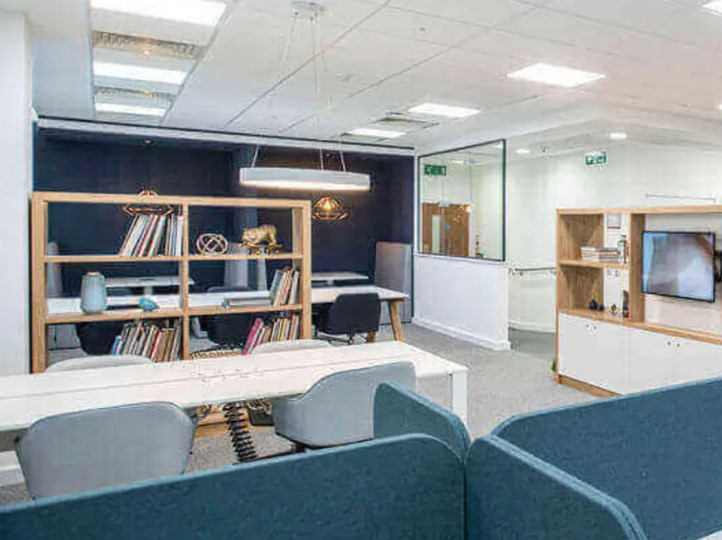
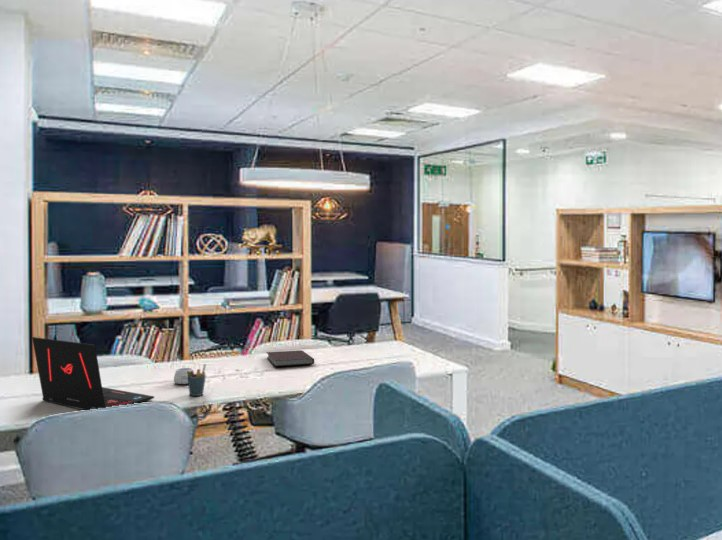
+ laptop [31,336,155,411]
+ mug [173,367,194,385]
+ notebook [265,349,315,368]
+ pen holder [186,363,207,397]
